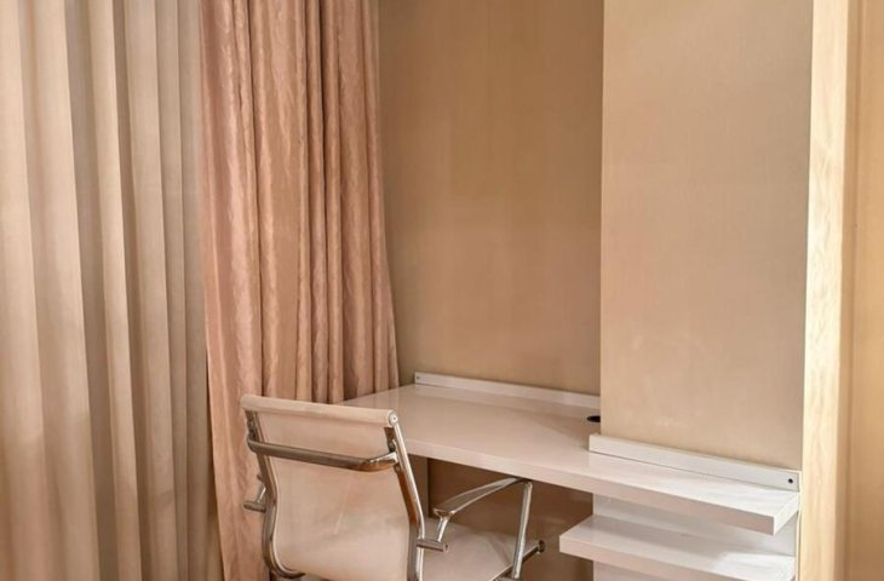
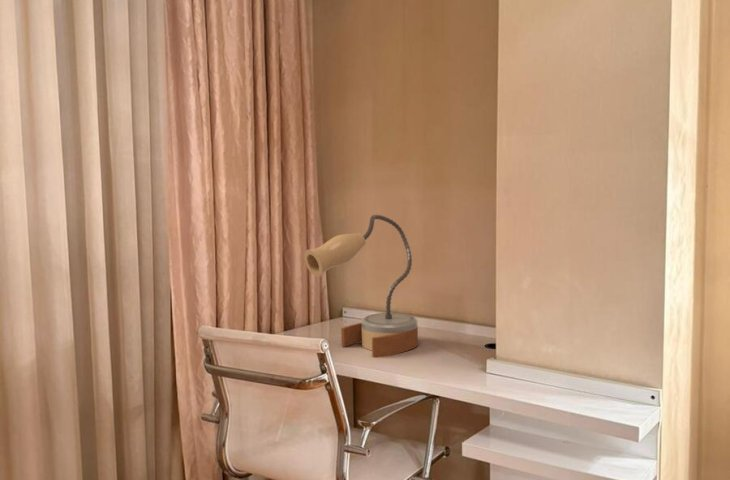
+ table lamp [303,214,419,359]
